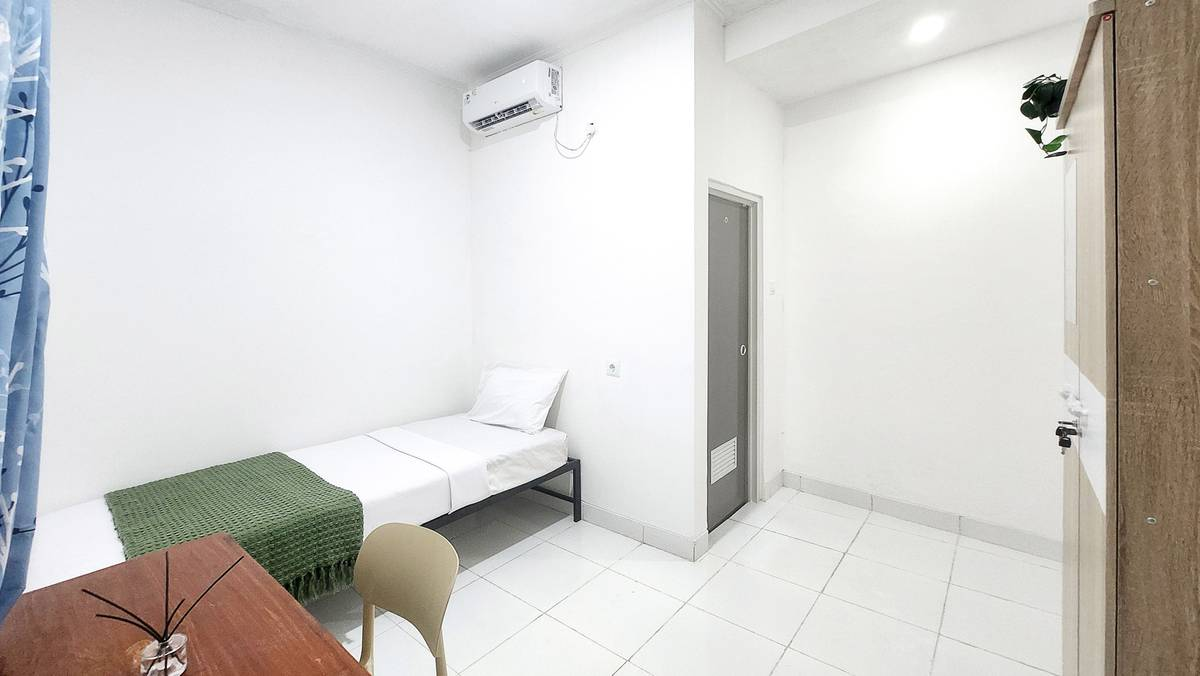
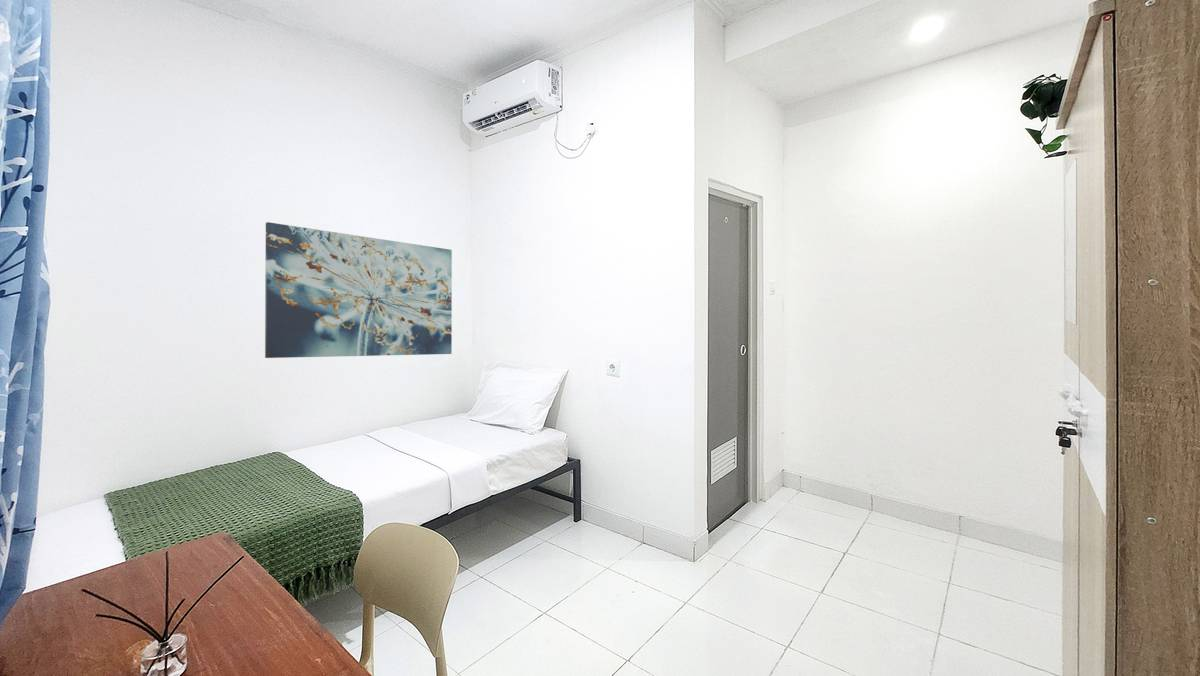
+ wall art [264,221,453,359]
